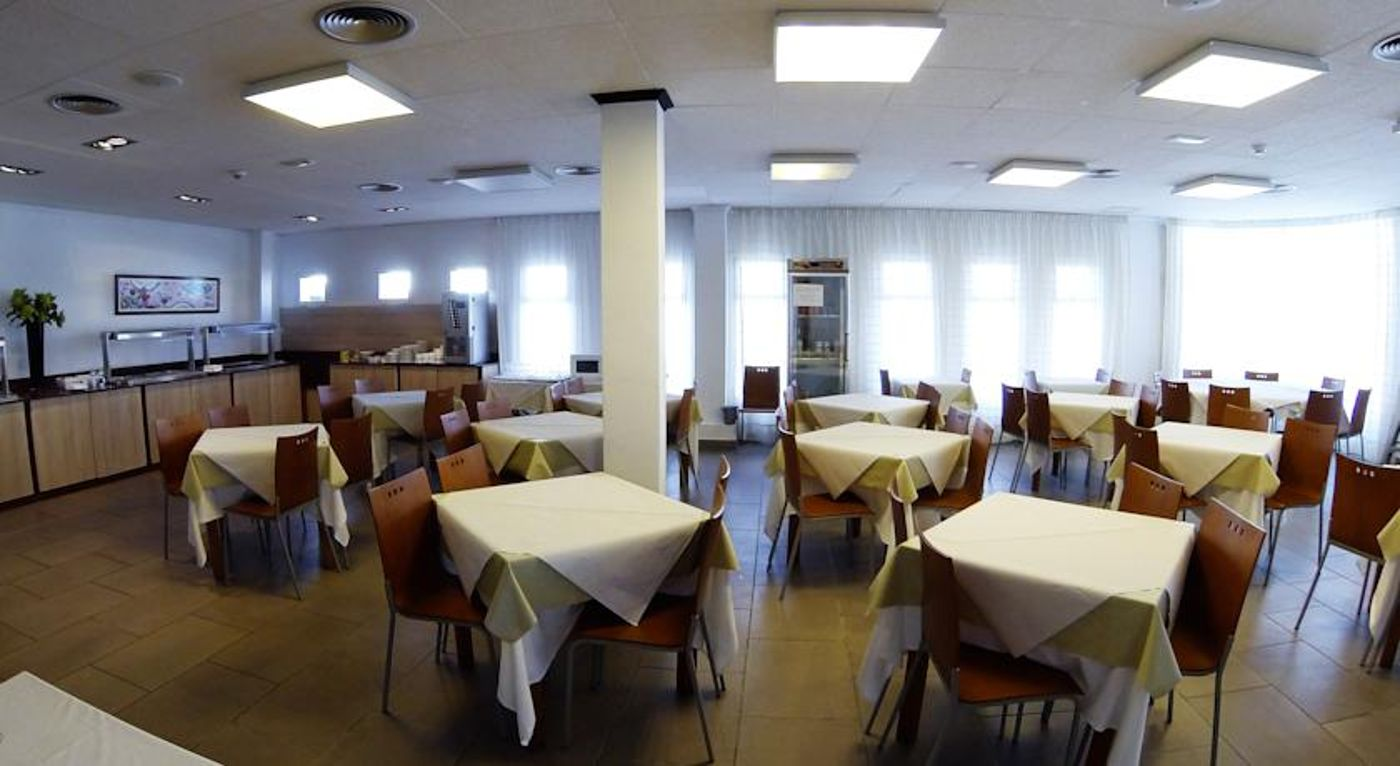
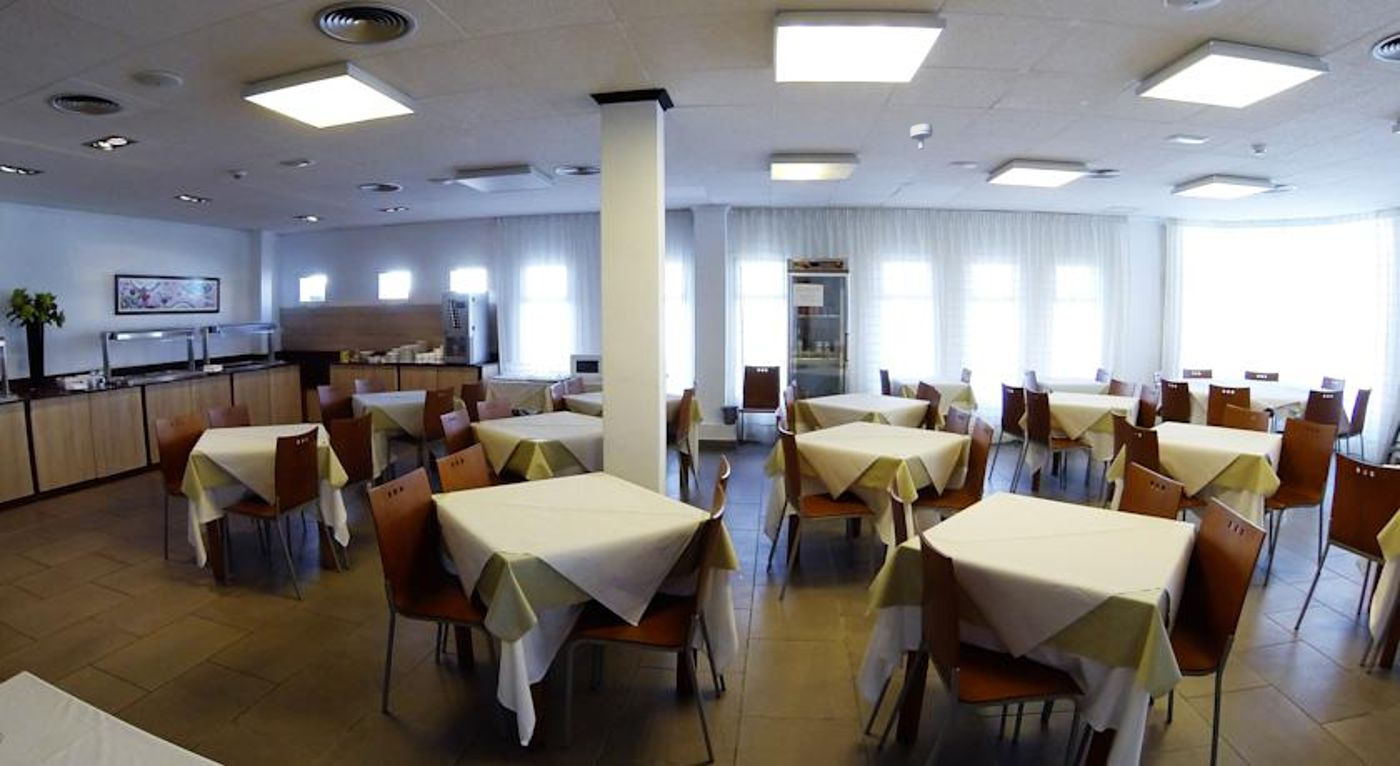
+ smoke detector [909,123,934,150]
